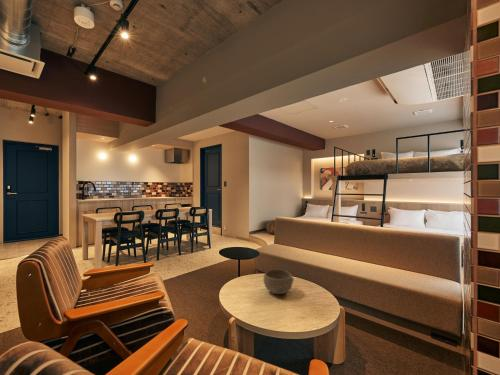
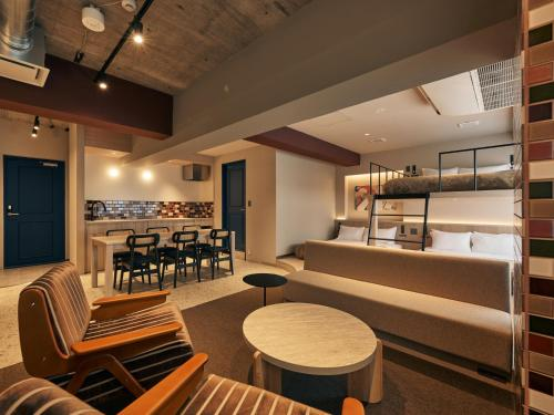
- bowl [263,268,295,295]
